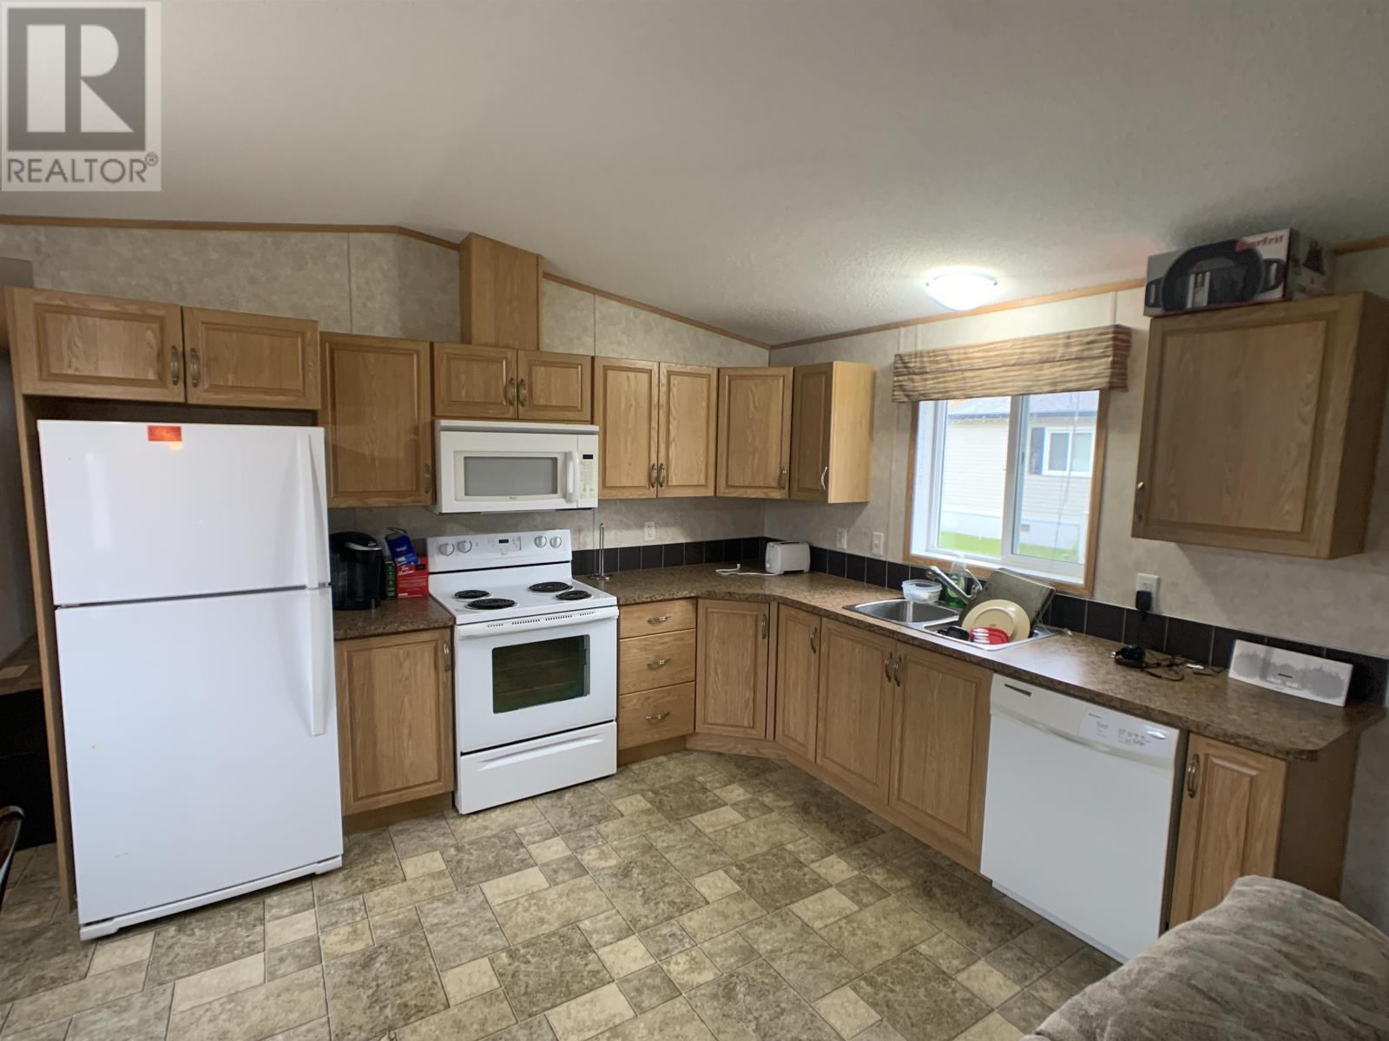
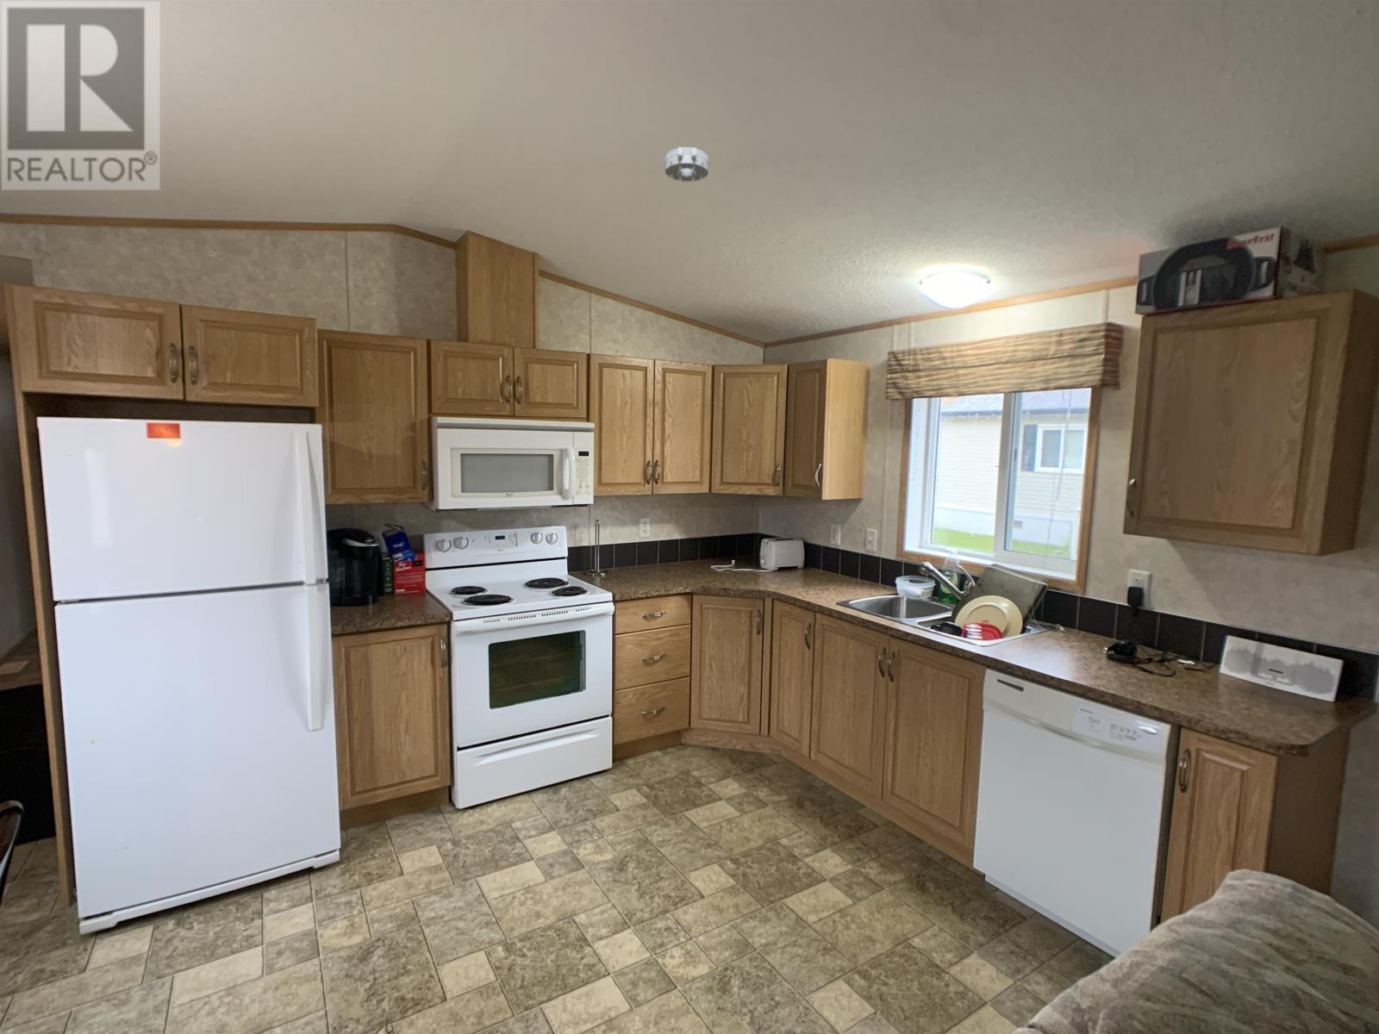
+ smoke detector [665,147,710,182]
